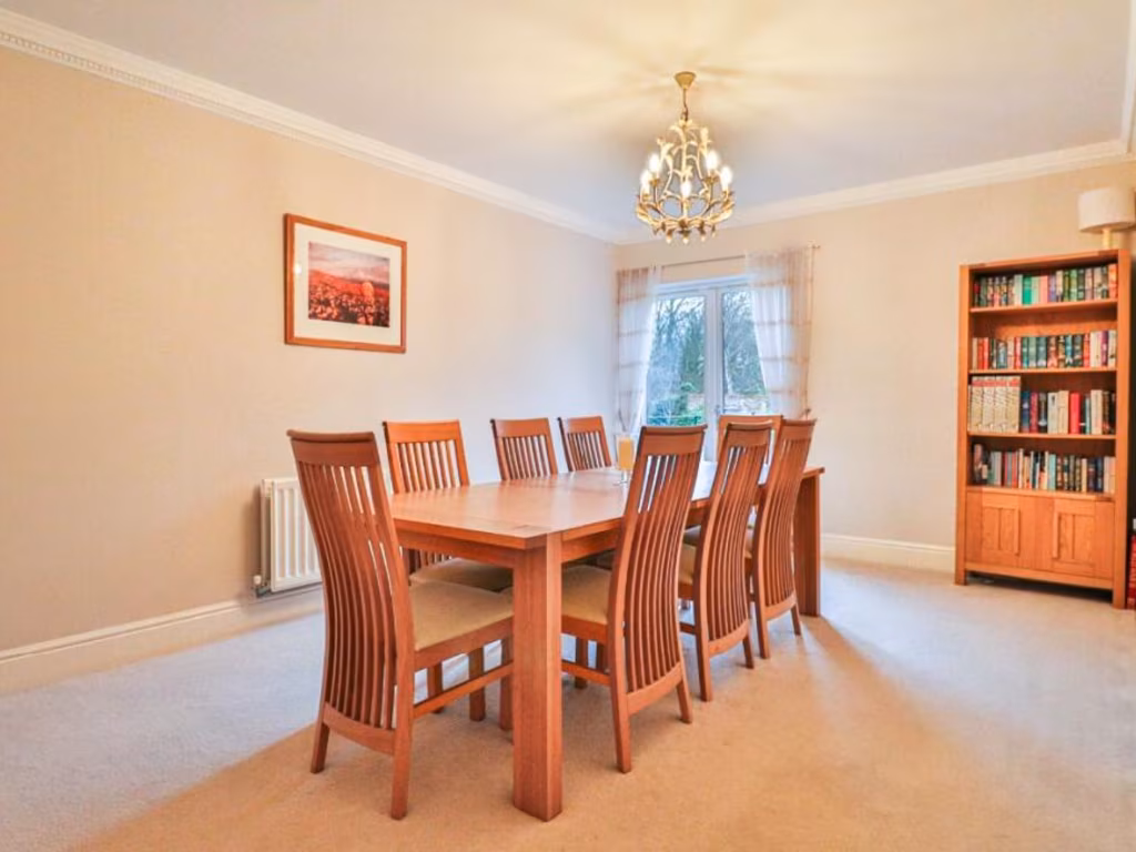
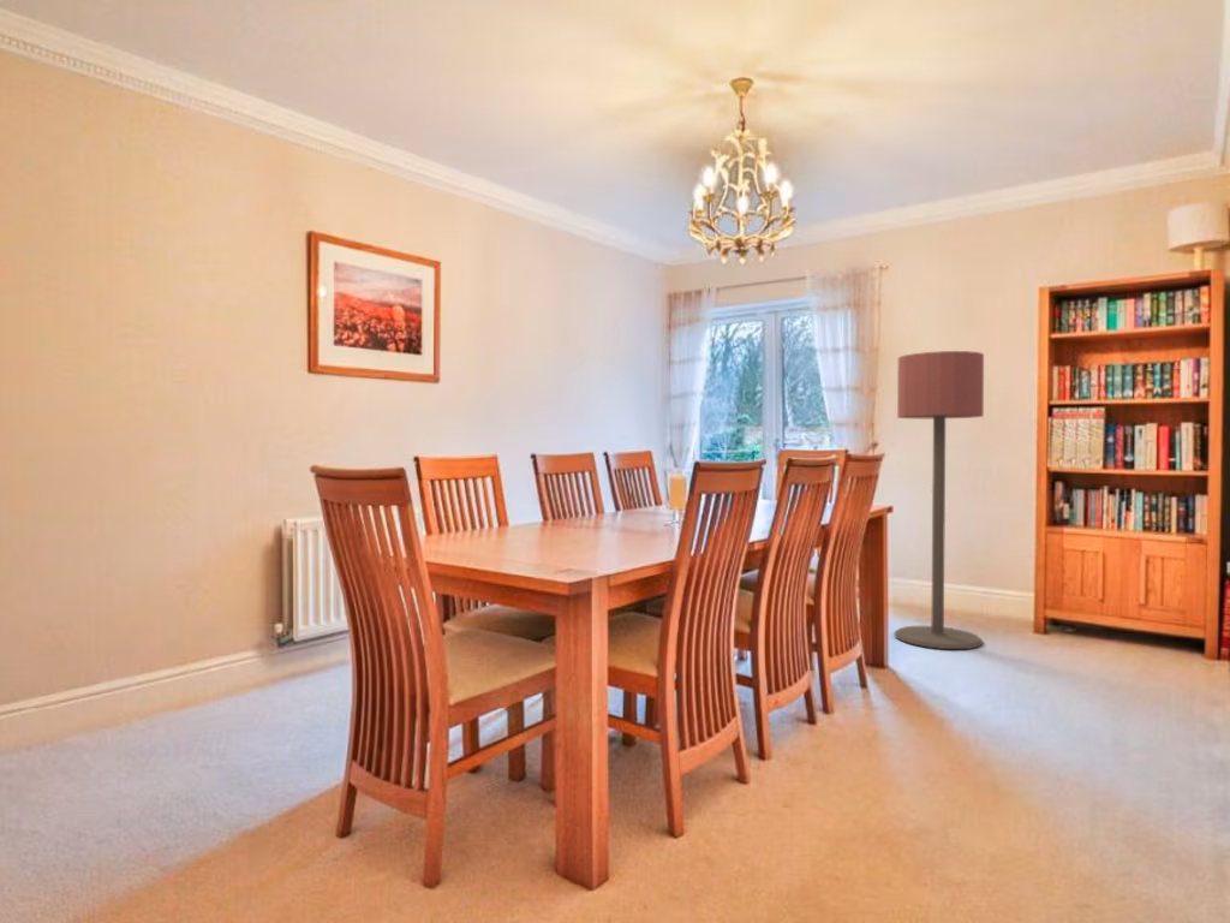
+ floor lamp [892,350,985,650]
